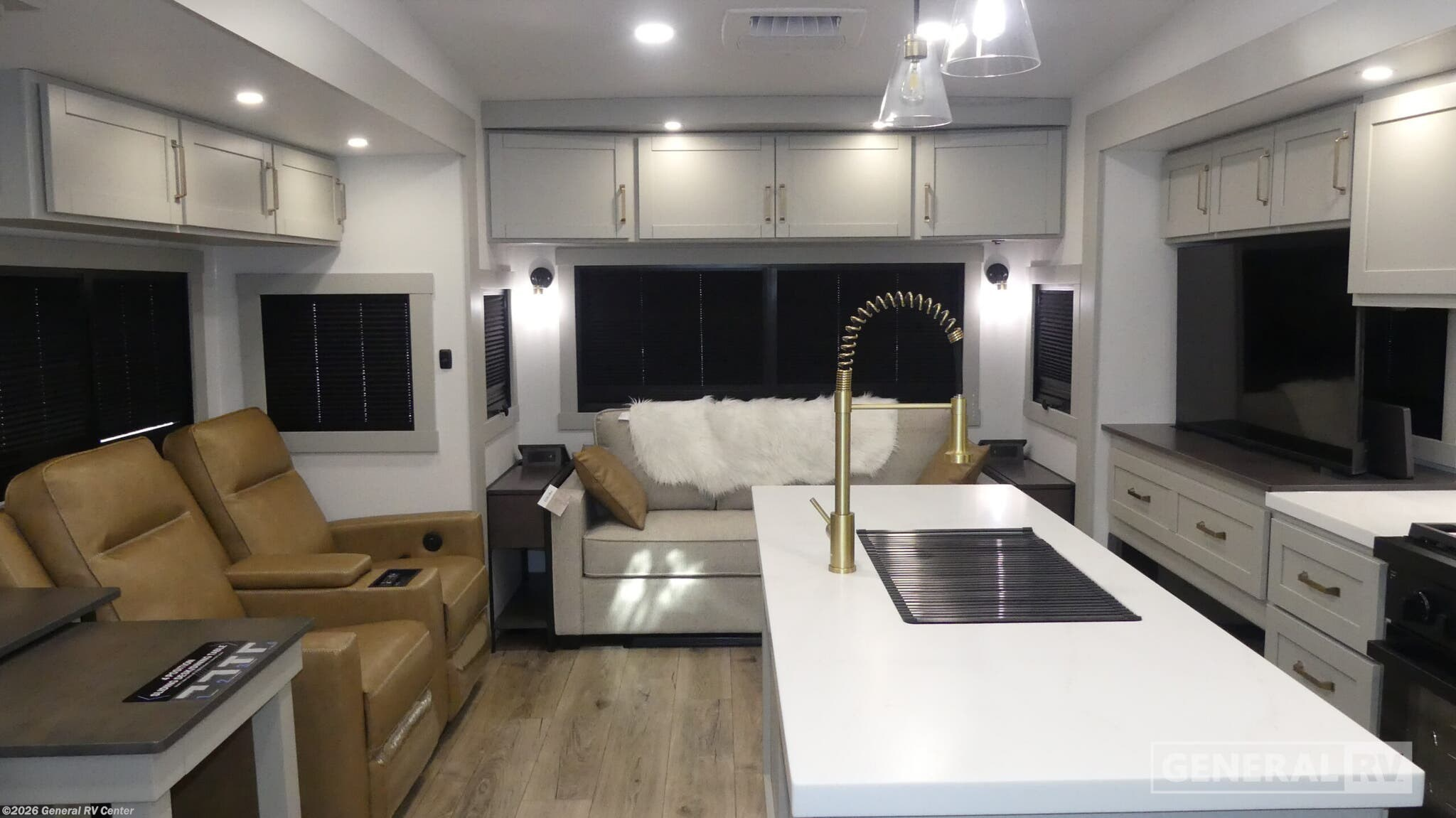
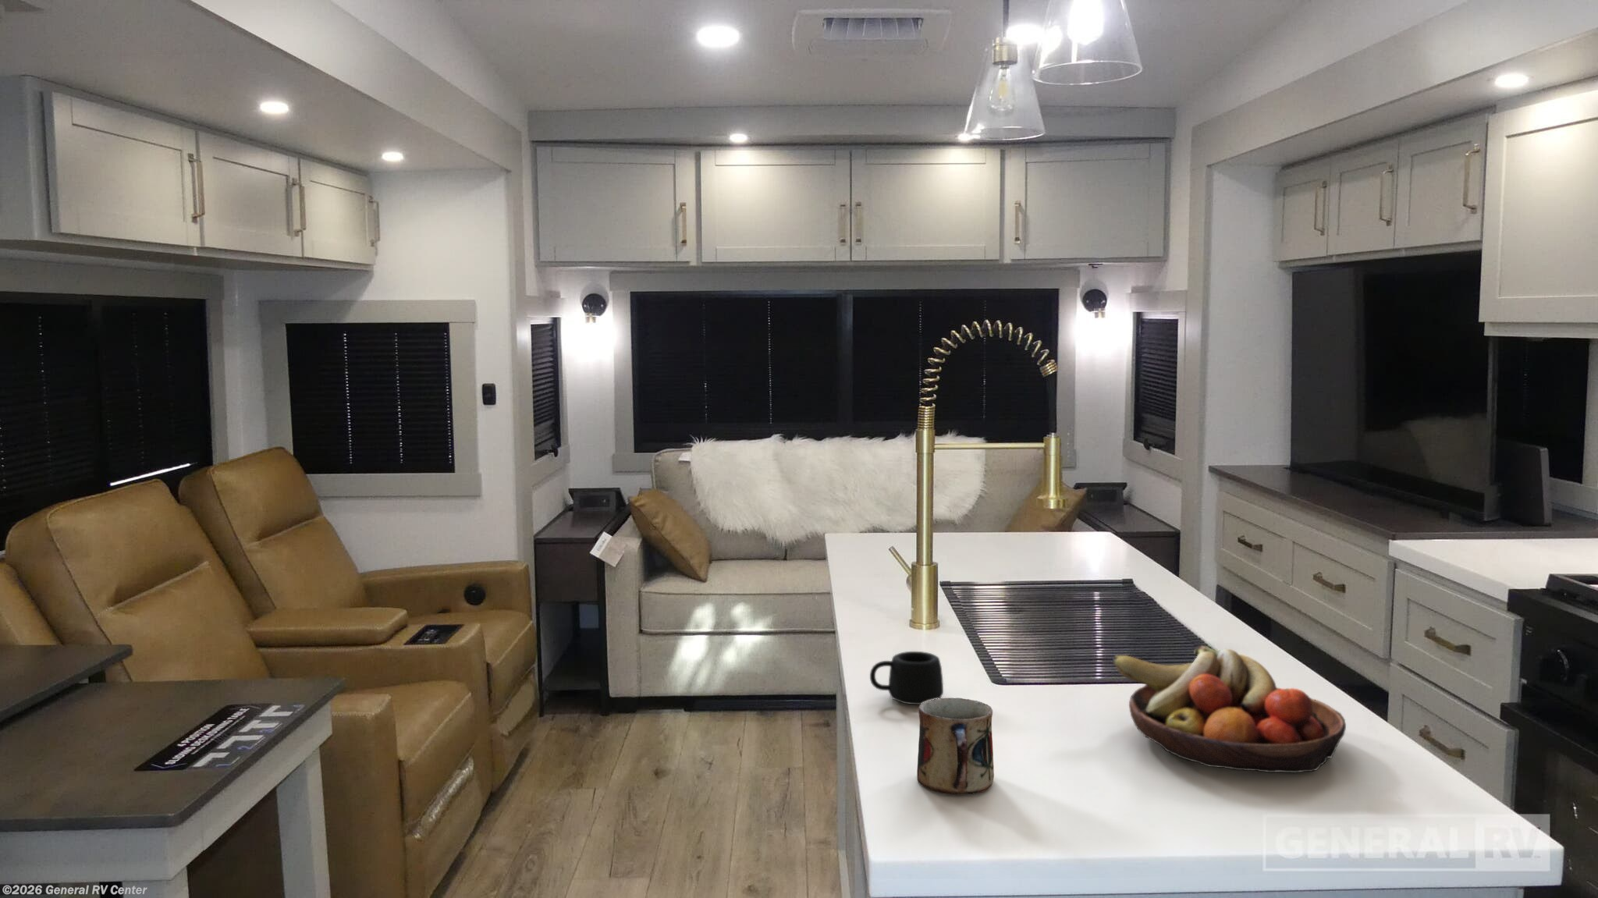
+ mug [916,697,994,796]
+ mug [869,651,944,705]
+ fruit bowl [1112,644,1347,773]
